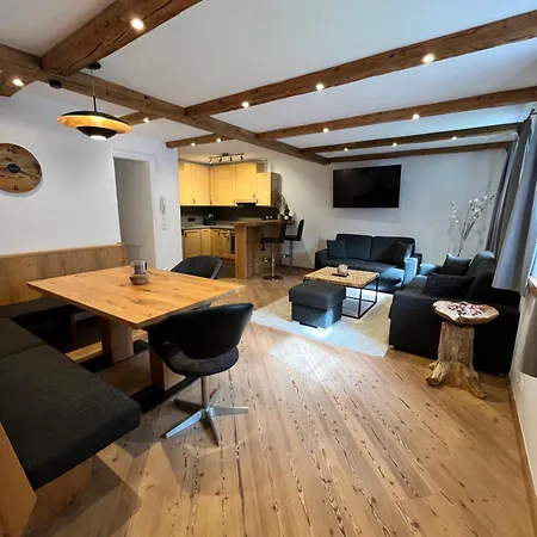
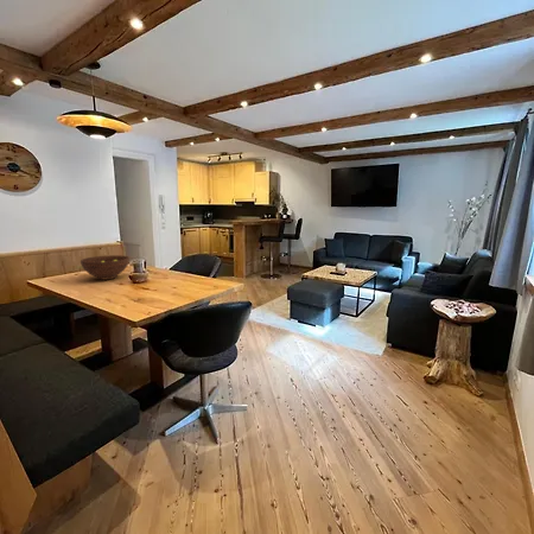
+ fruit bowl [80,254,131,281]
